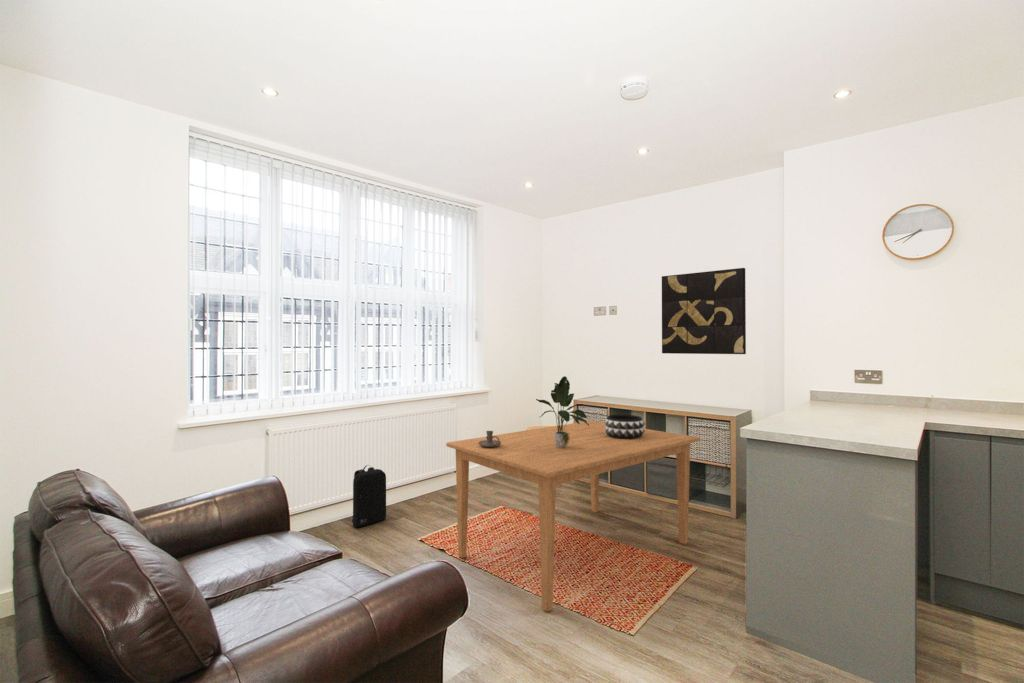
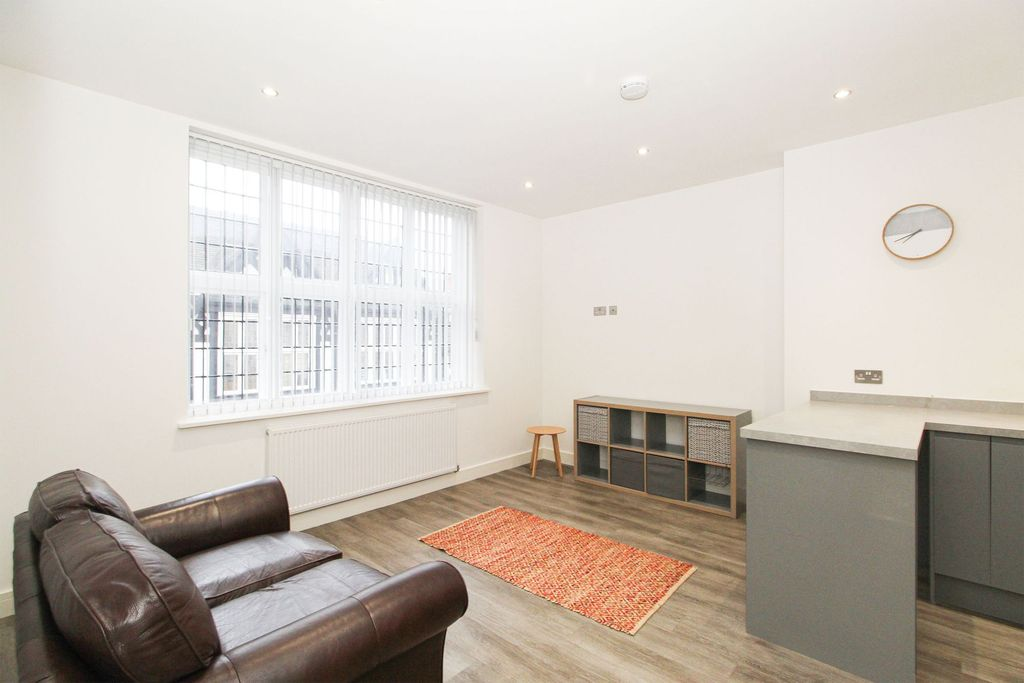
- wall art [661,267,747,355]
- dining table [445,420,701,612]
- potted plant [535,375,589,448]
- candle holder [478,430,501,447]
- decorative bowl [603,414,646,439]
- backpack [351,464,387,529]
